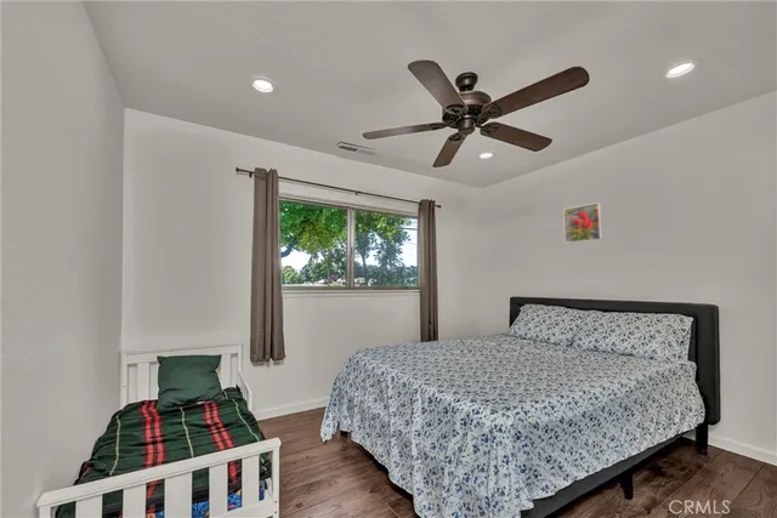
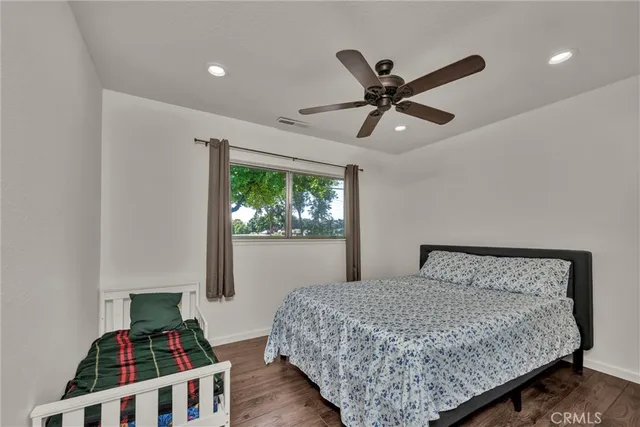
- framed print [562,201,603,244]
